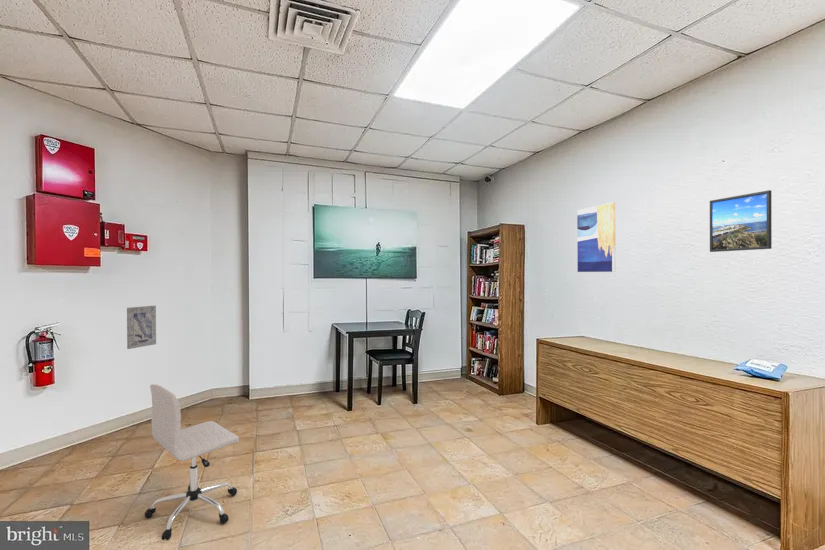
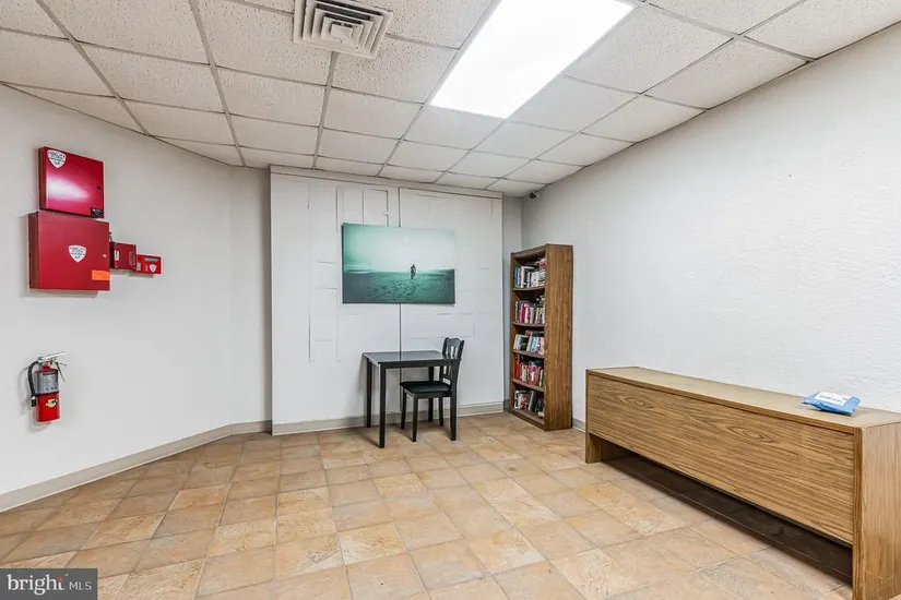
- chair [144,384,240,541]
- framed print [709,189,773,253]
- wall art [576,201,617,273]
- wall art [126,305,157,350]
